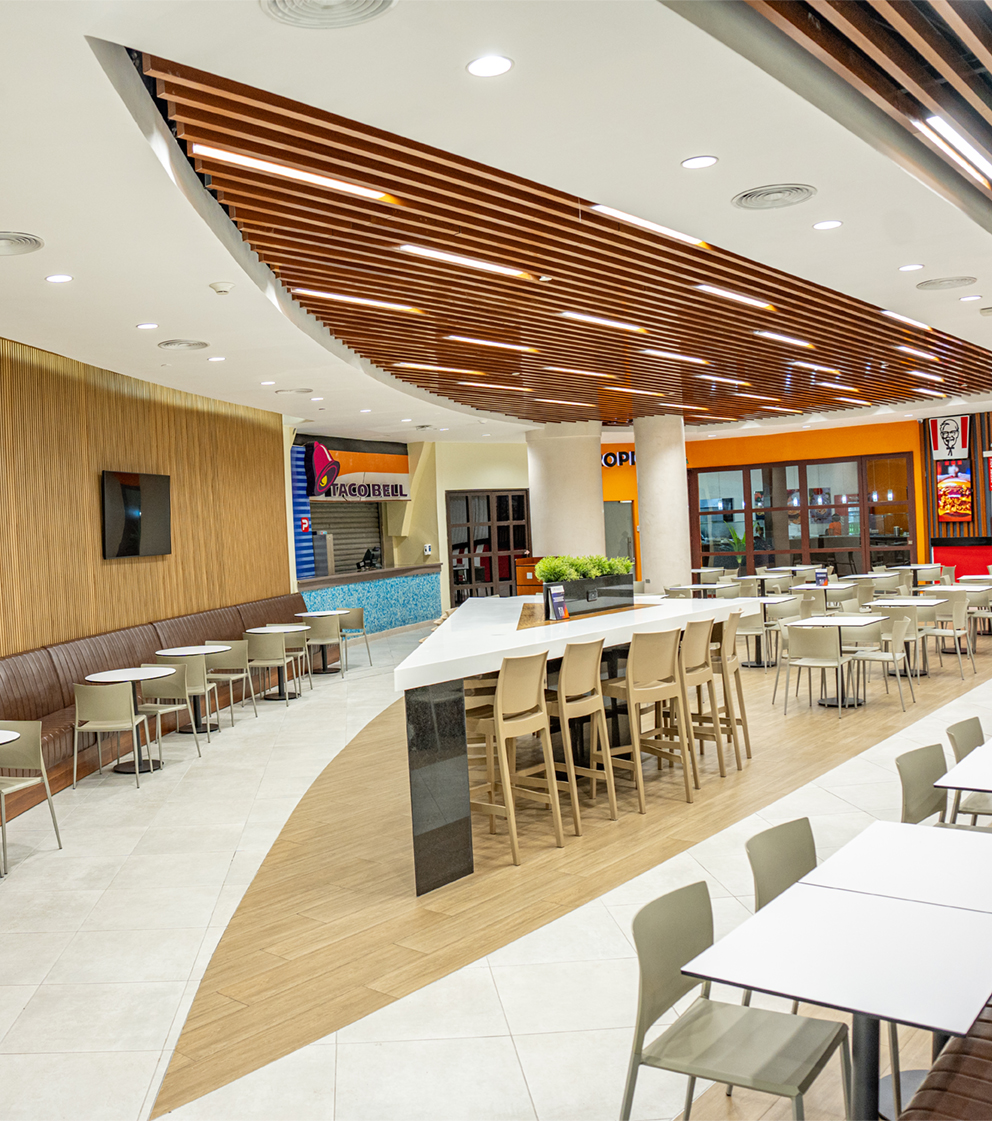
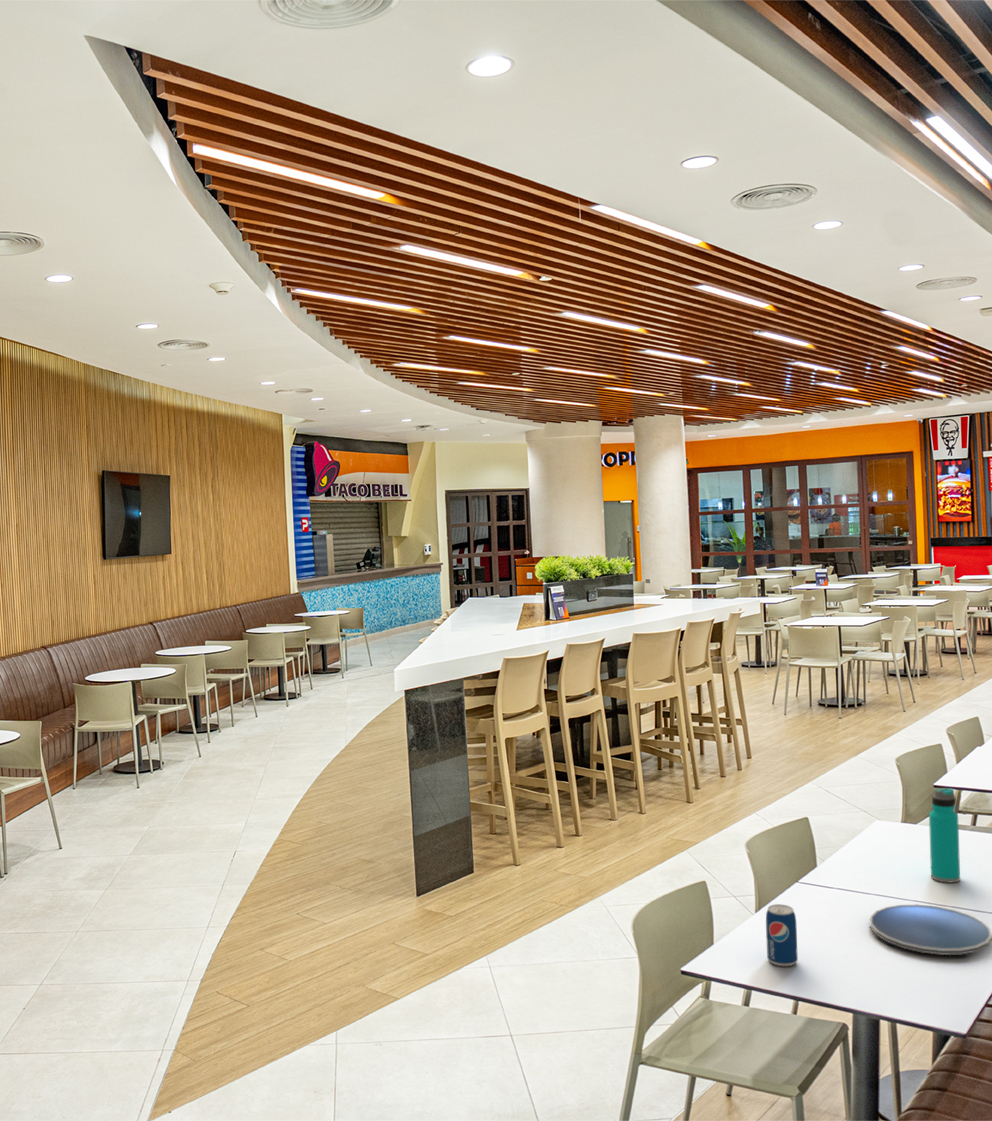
+ beverage can [765,903,799,967]
+ plate [869,903,992,956]
+ water bottle [928,787,961,884]
